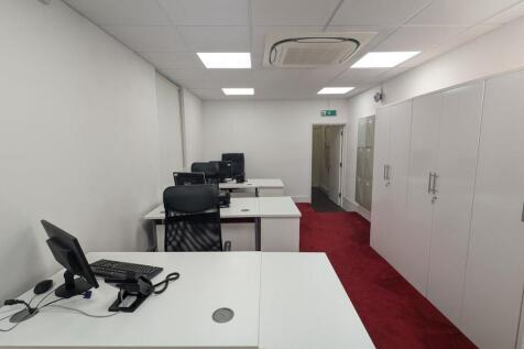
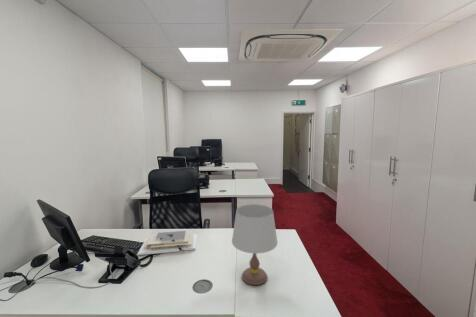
+ architectural model [137,230,199,256]
+ table lamp [231,203,279,286]
